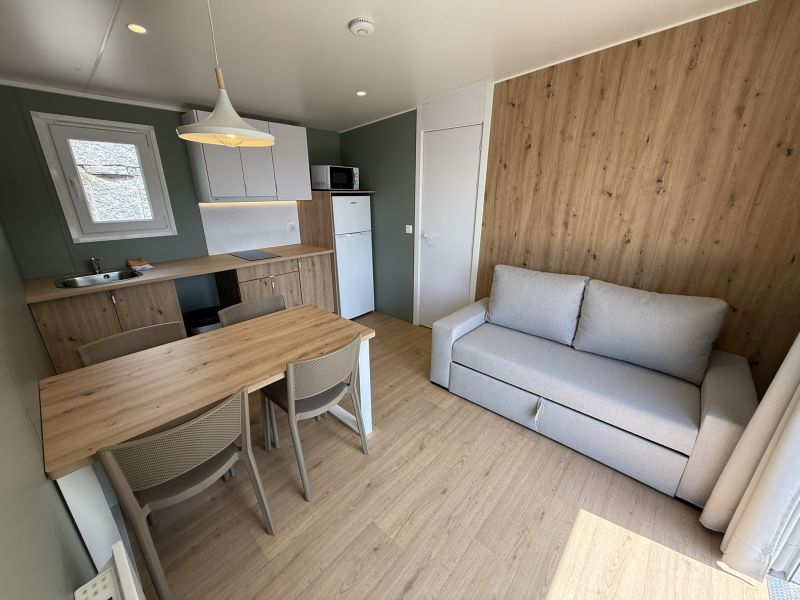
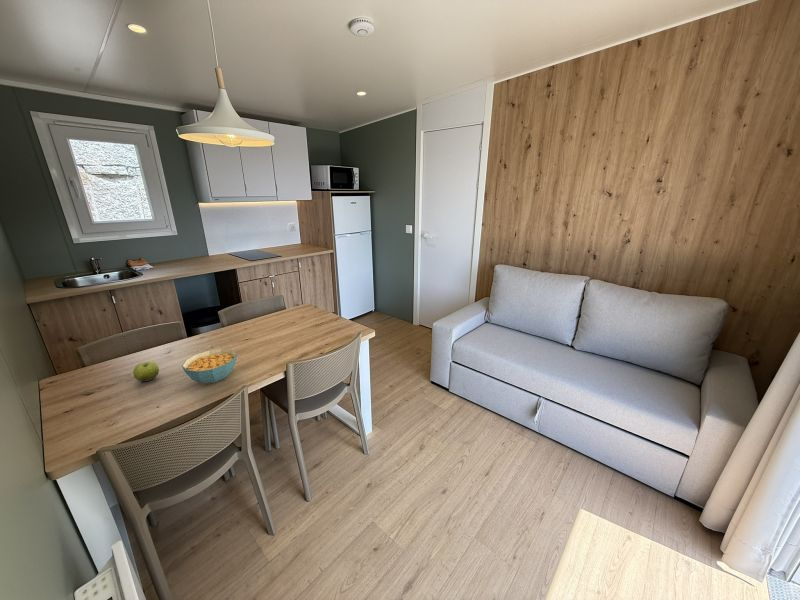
+ fruit [132,361,160,383]
+ cereal bowl [181,348,237,384]
